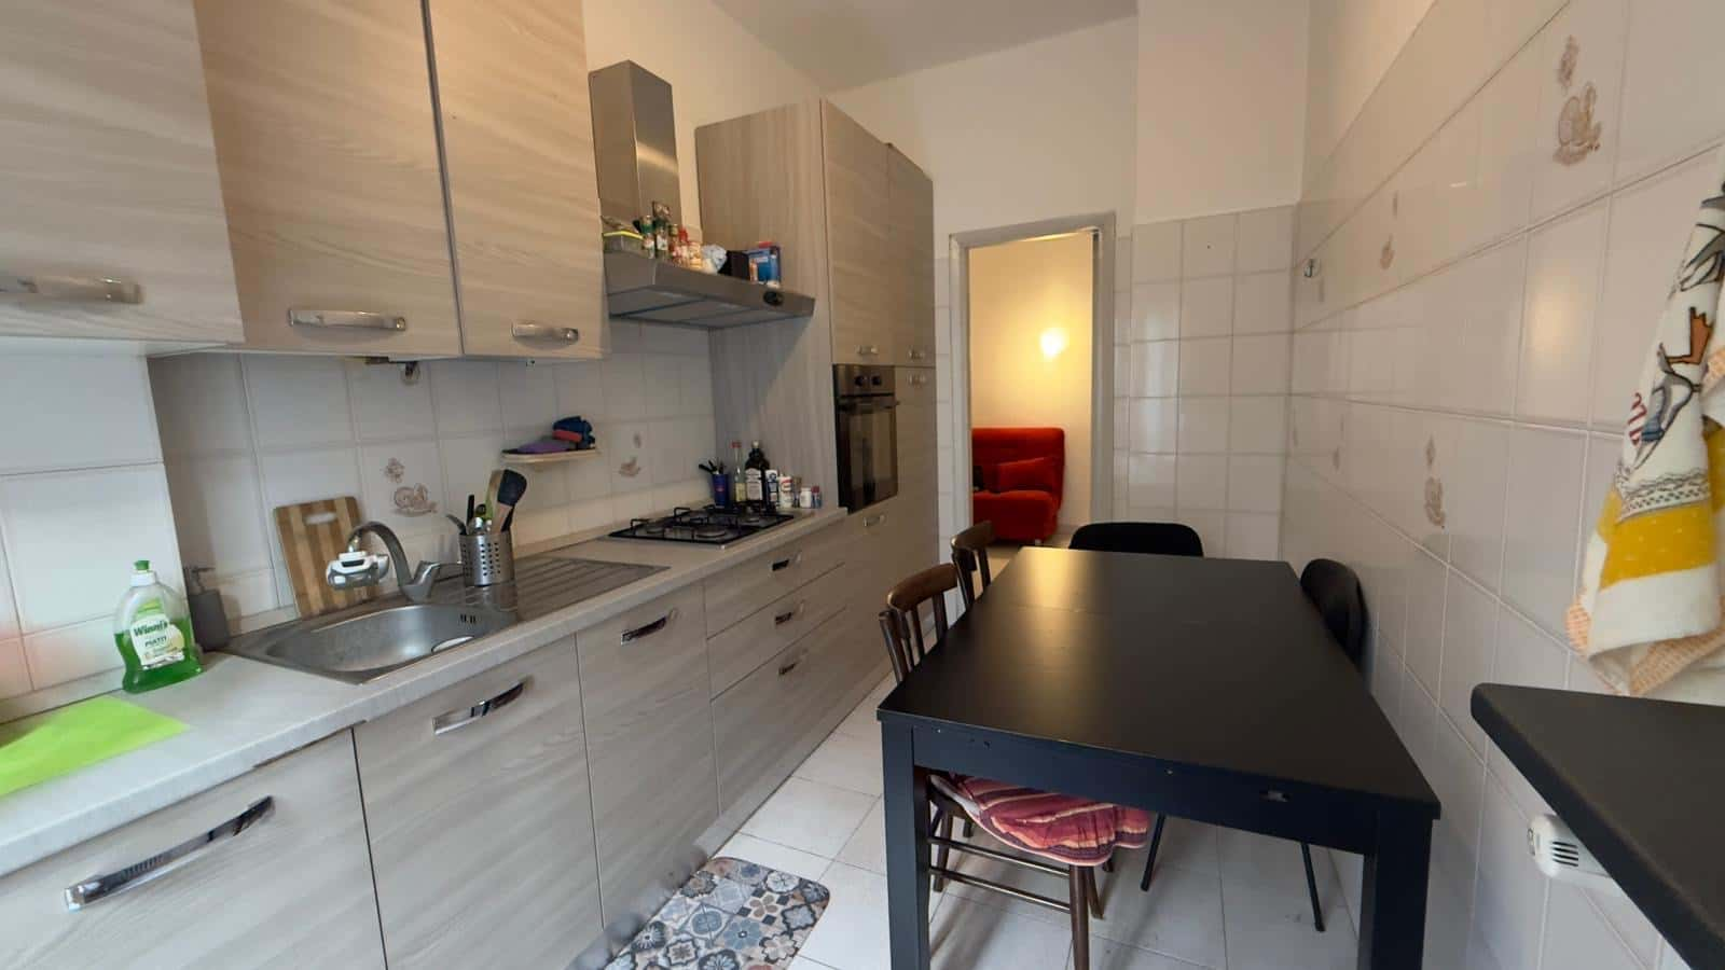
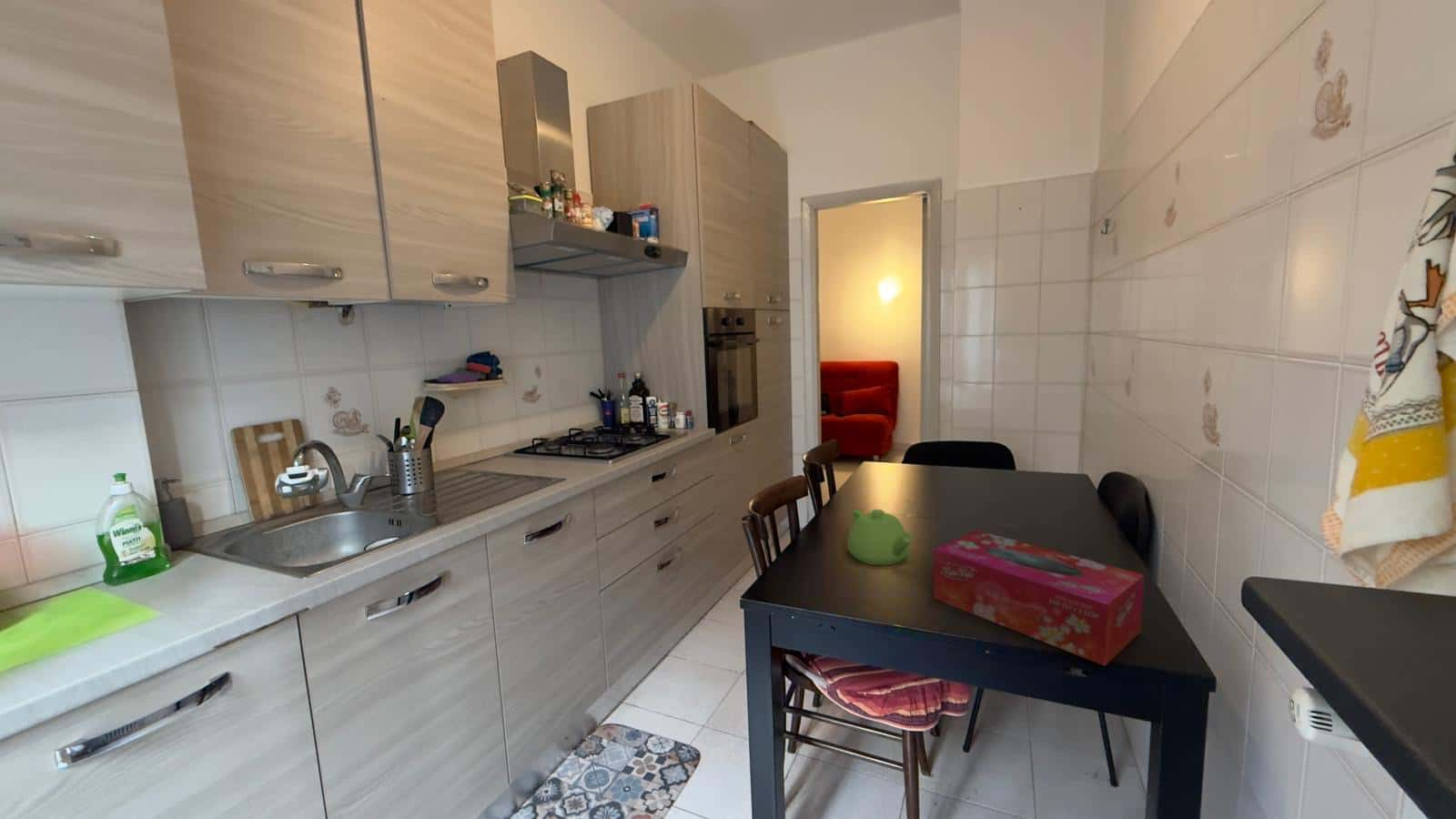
+ teapot [846,509,914,566]
+ tissue box [933,530,1146,667]
